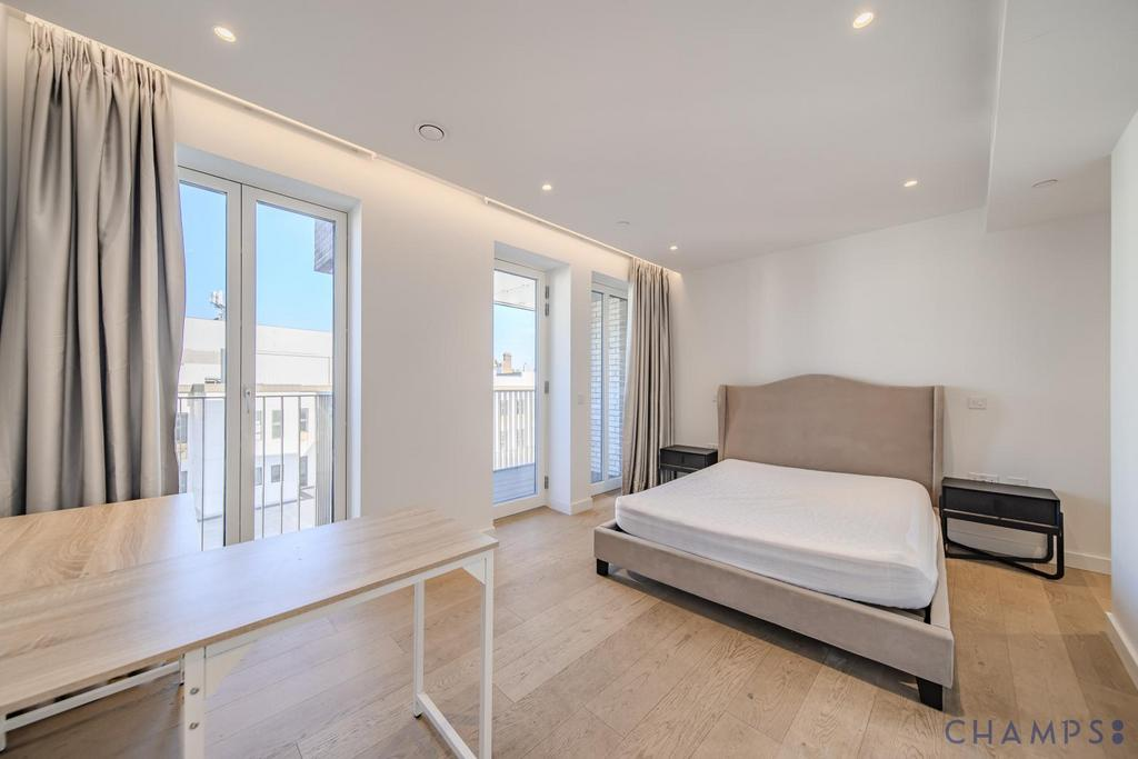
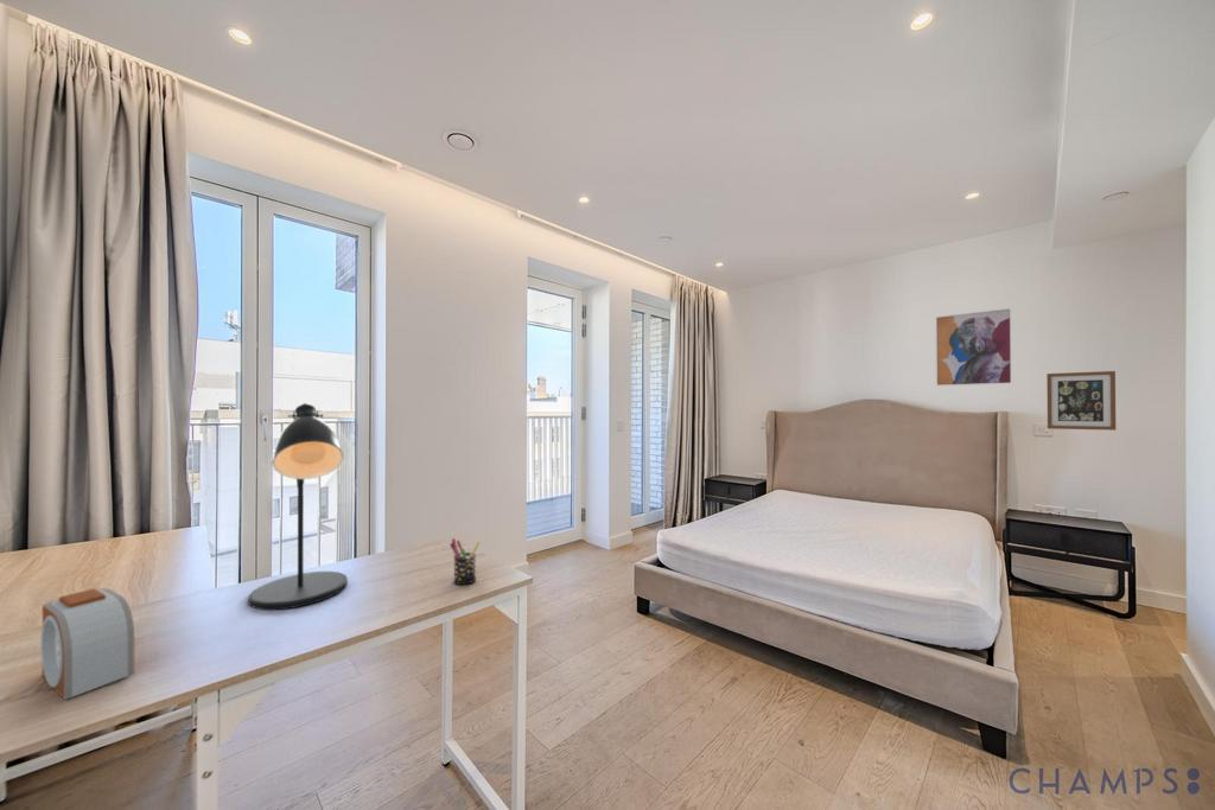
+ wall art [1045,370,1117,432]
+ pen holder [449,537,482,586]
+ alarm clock [40,588,135,701]
+ desk lamp [247,402,349,611]
+ wall art [934,306,1013,388]
